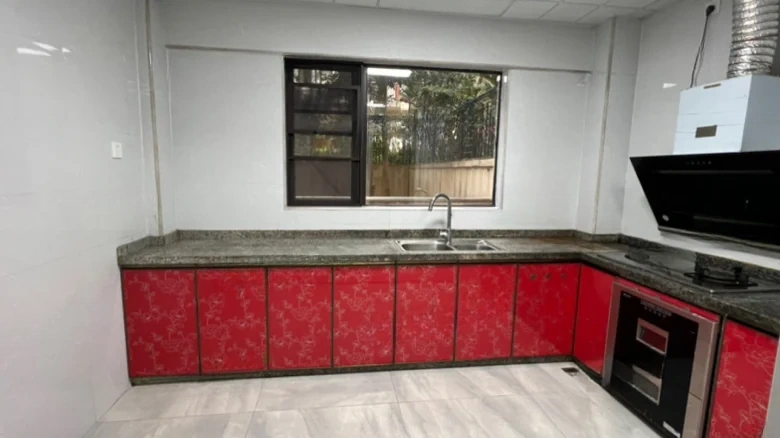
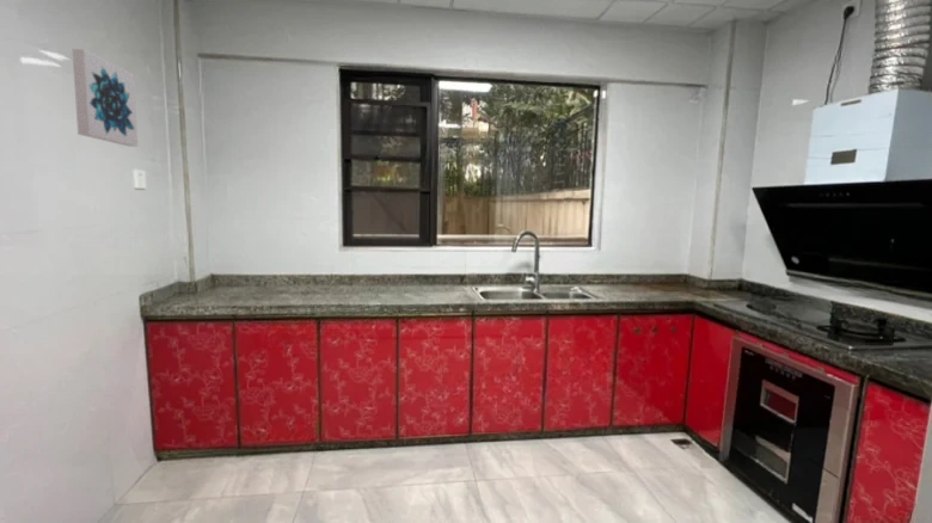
+ wall art [70,48,139,148]
